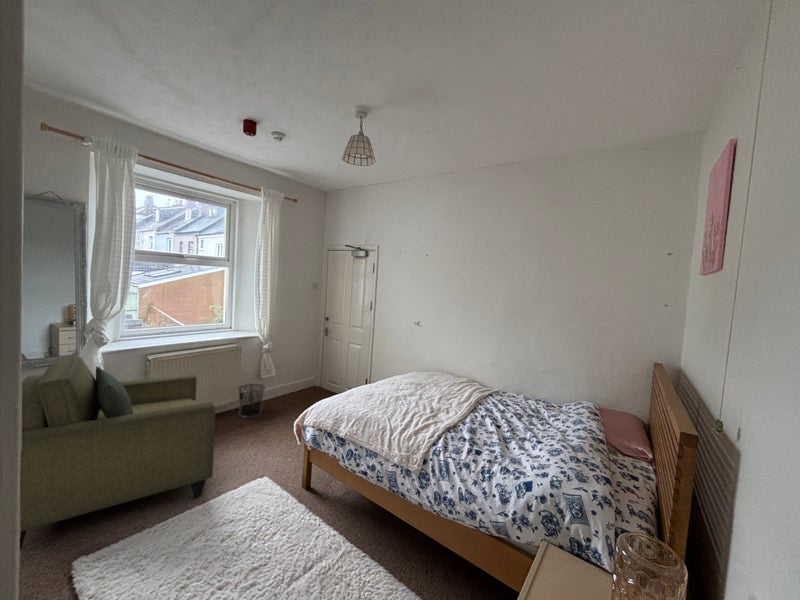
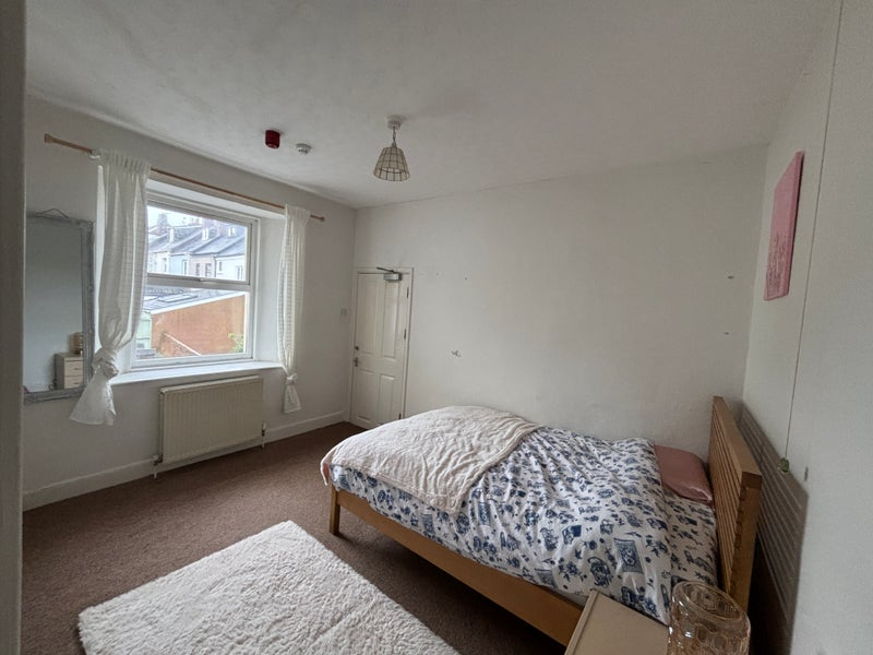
- waste bin [237,383,266,419]
- armchair [20,355,216,551]
